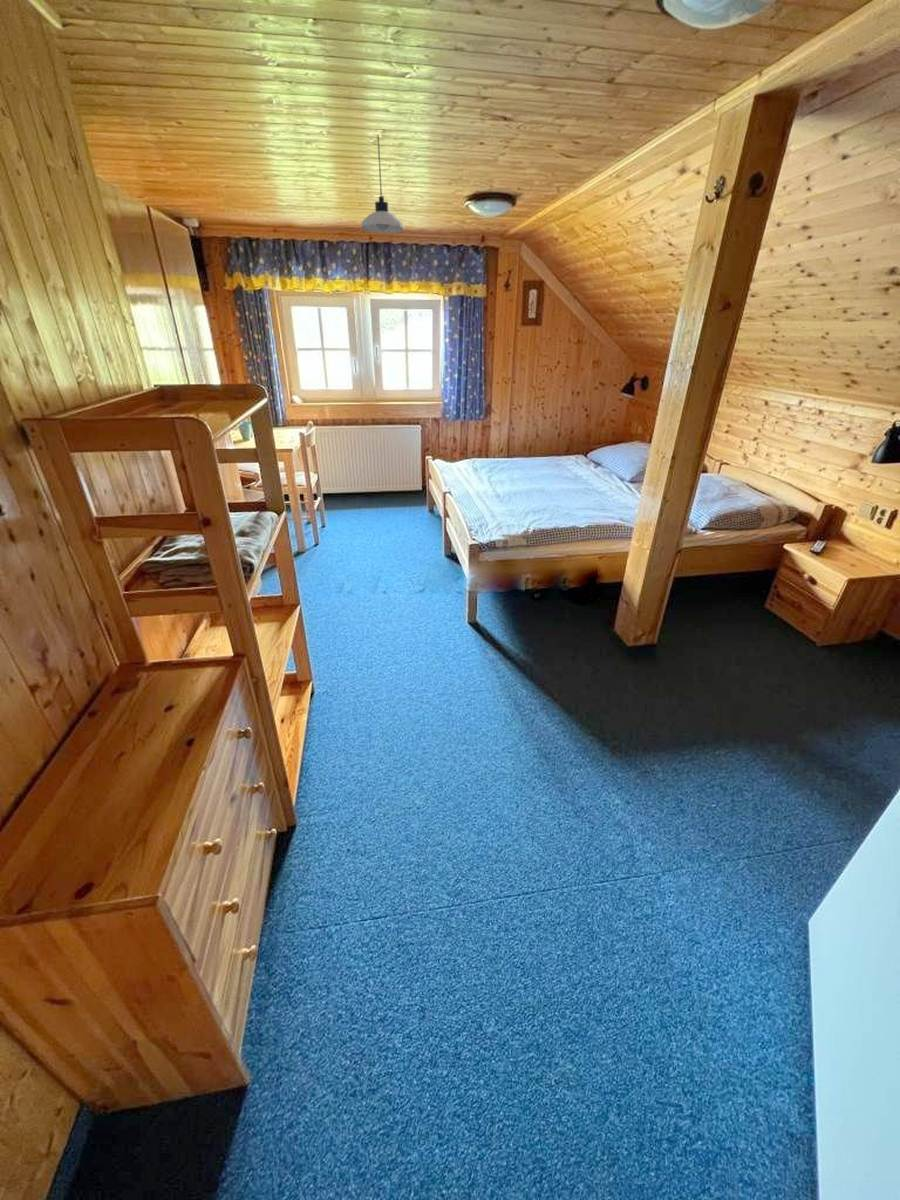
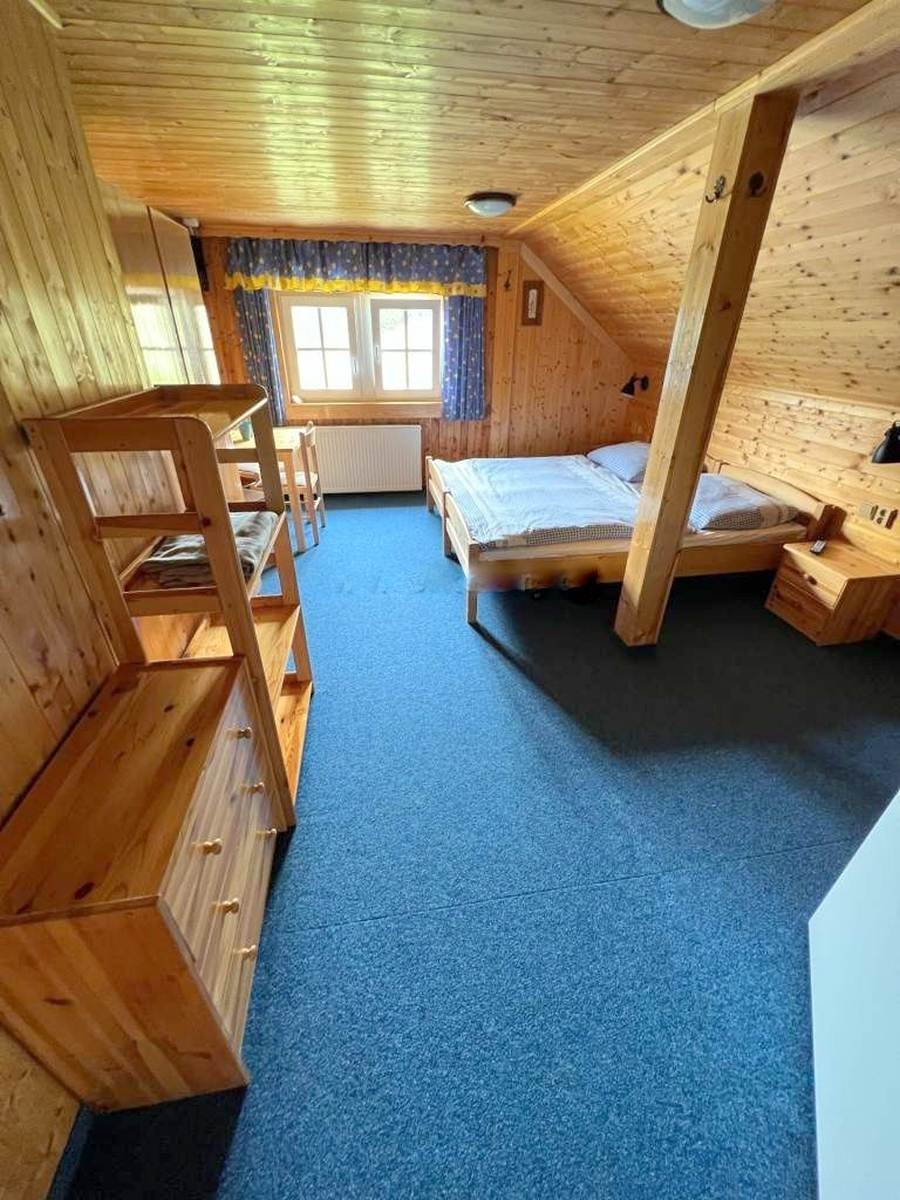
- pendant light [360,134,405,234]
